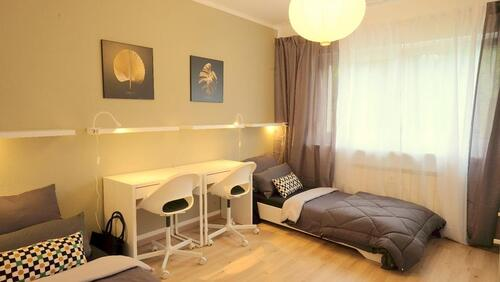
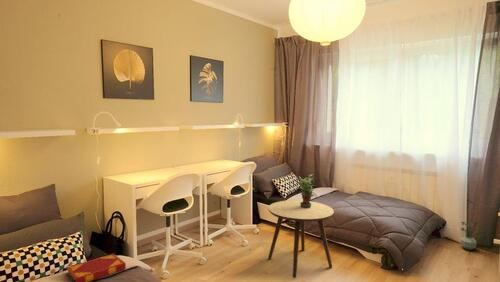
+ potted plant [460,220,485,251]
+ side table [267,199,335,279]
+ hardback book [65,253,127,282]
+ potted plant [298,173,318,208]
